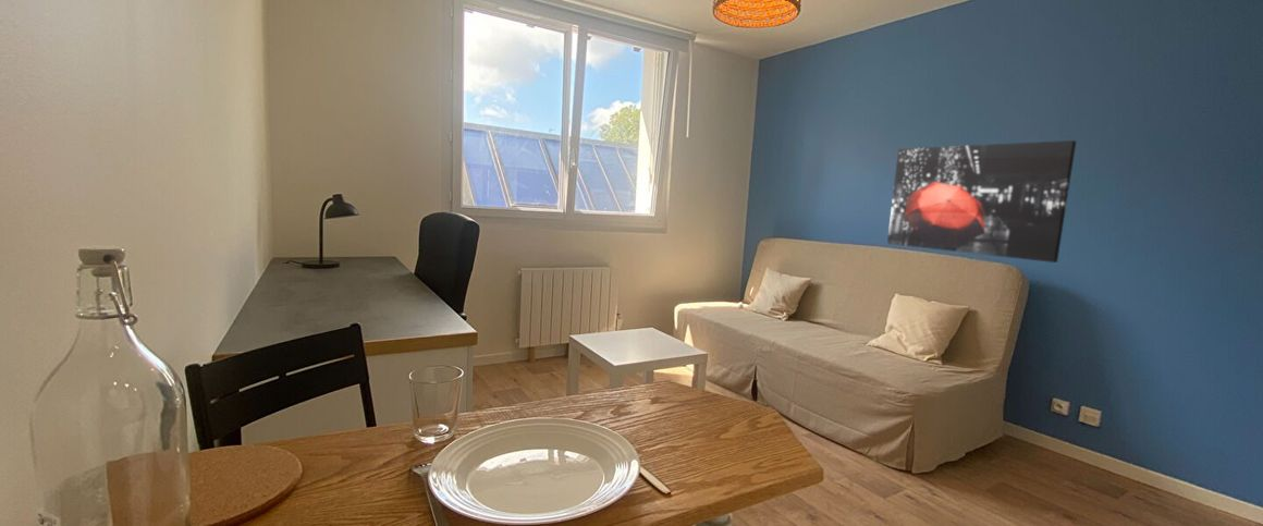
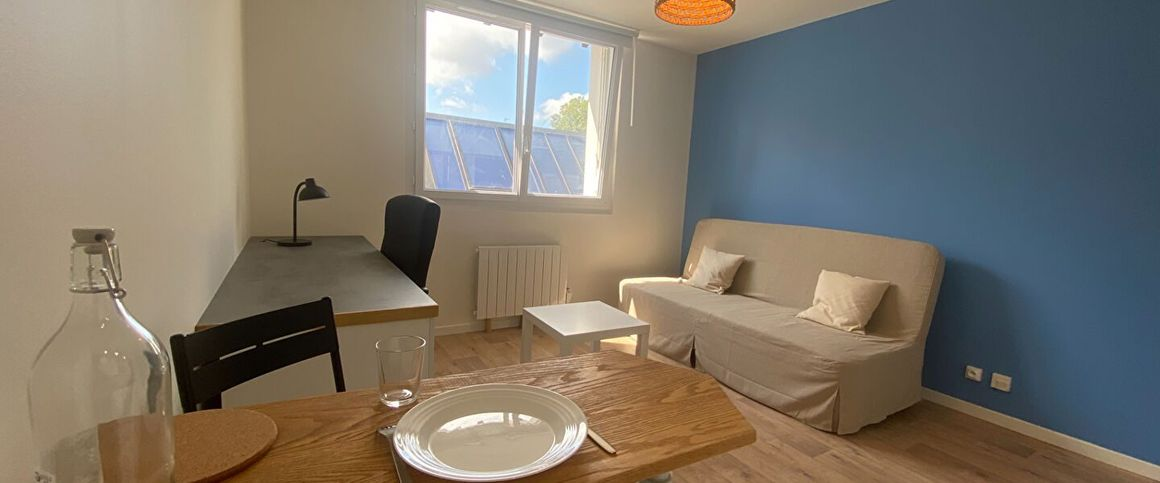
- wall art [886,139,1077,264]
